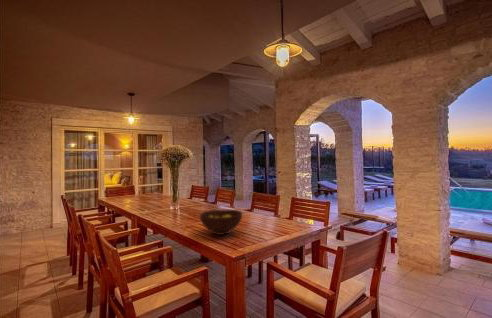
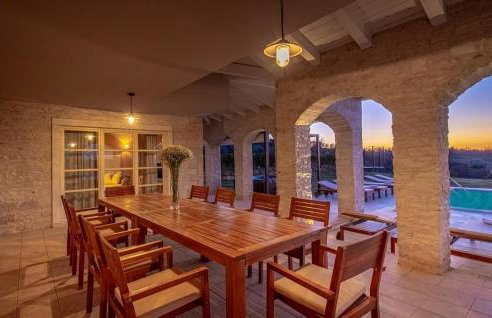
- fruit bowl [199,209,243,236]
